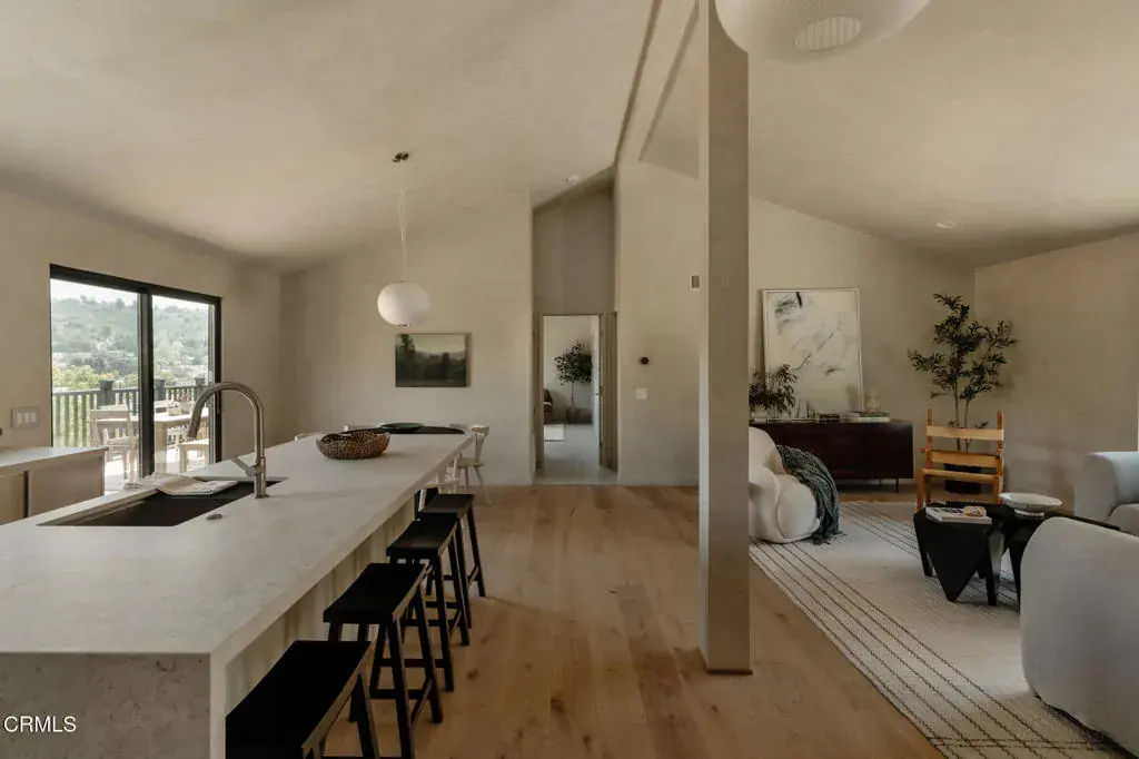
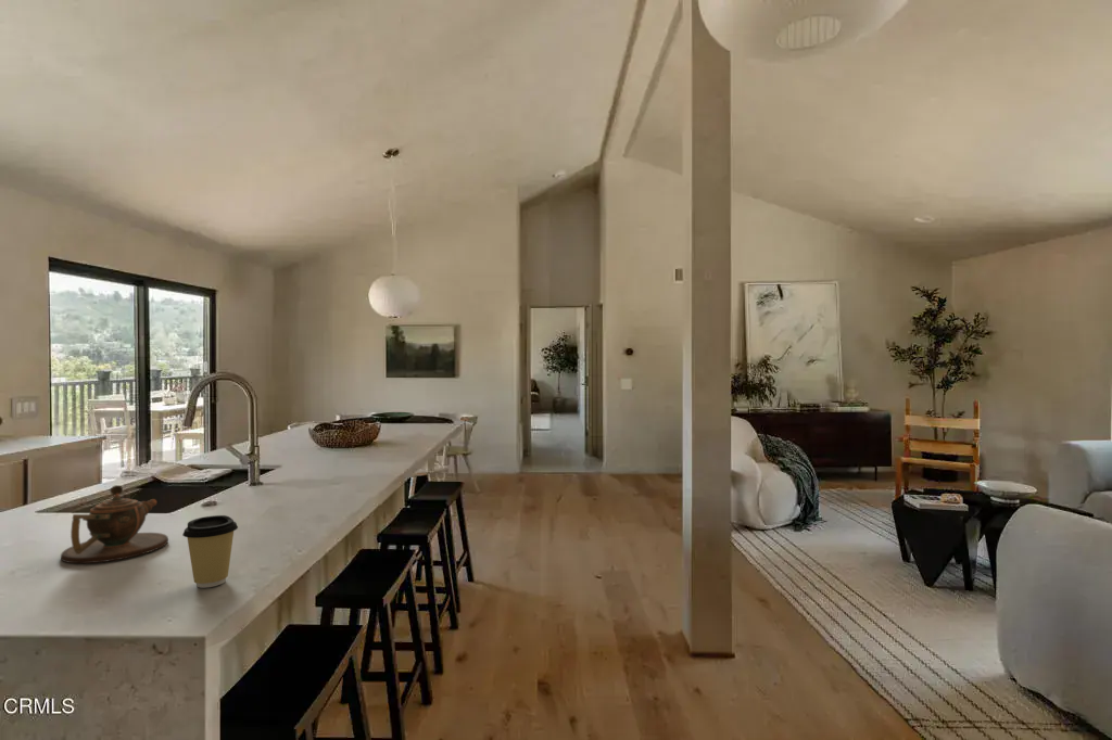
+ coffee cup [181,514,239,589]
+ teapot [60,484,169,564]
